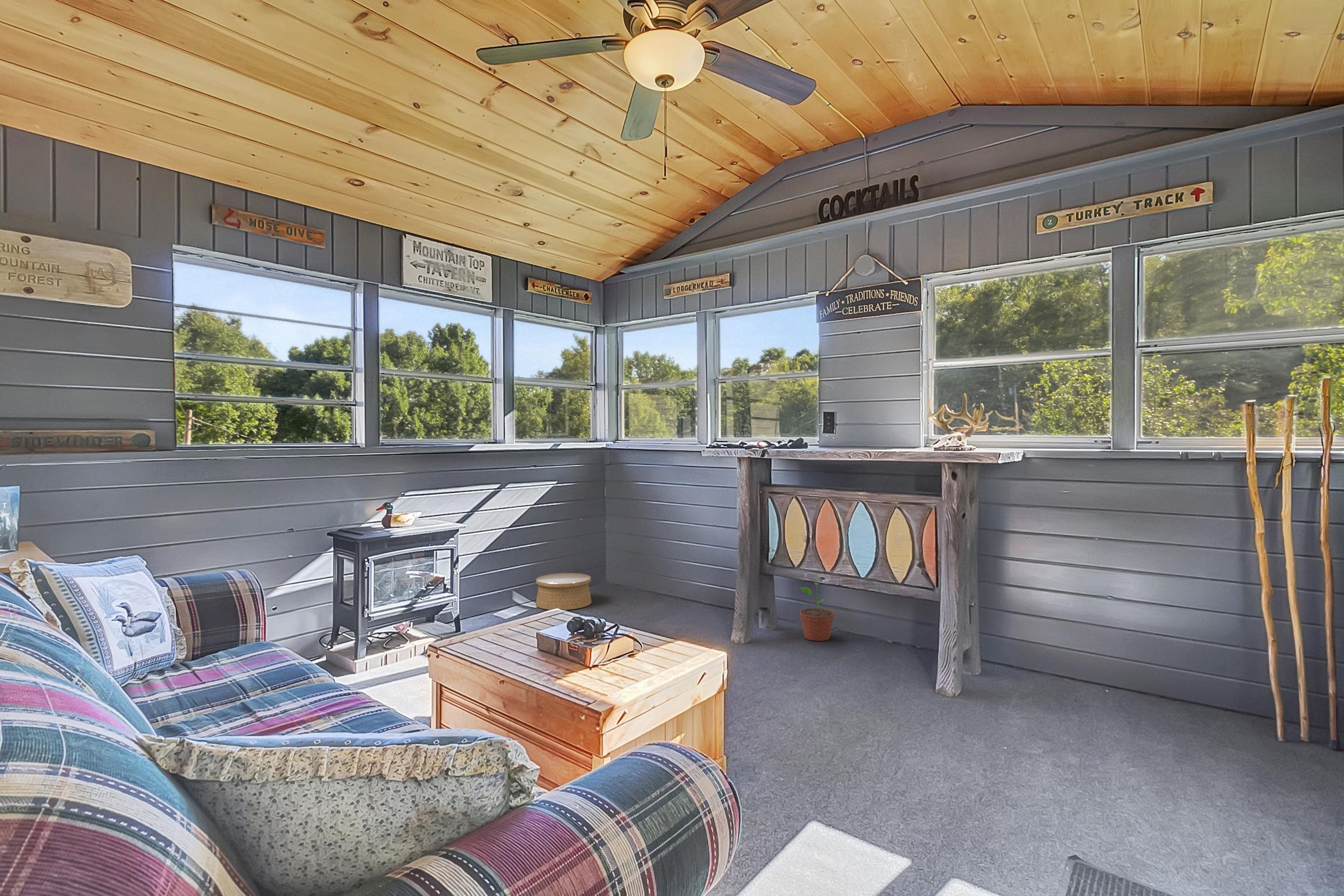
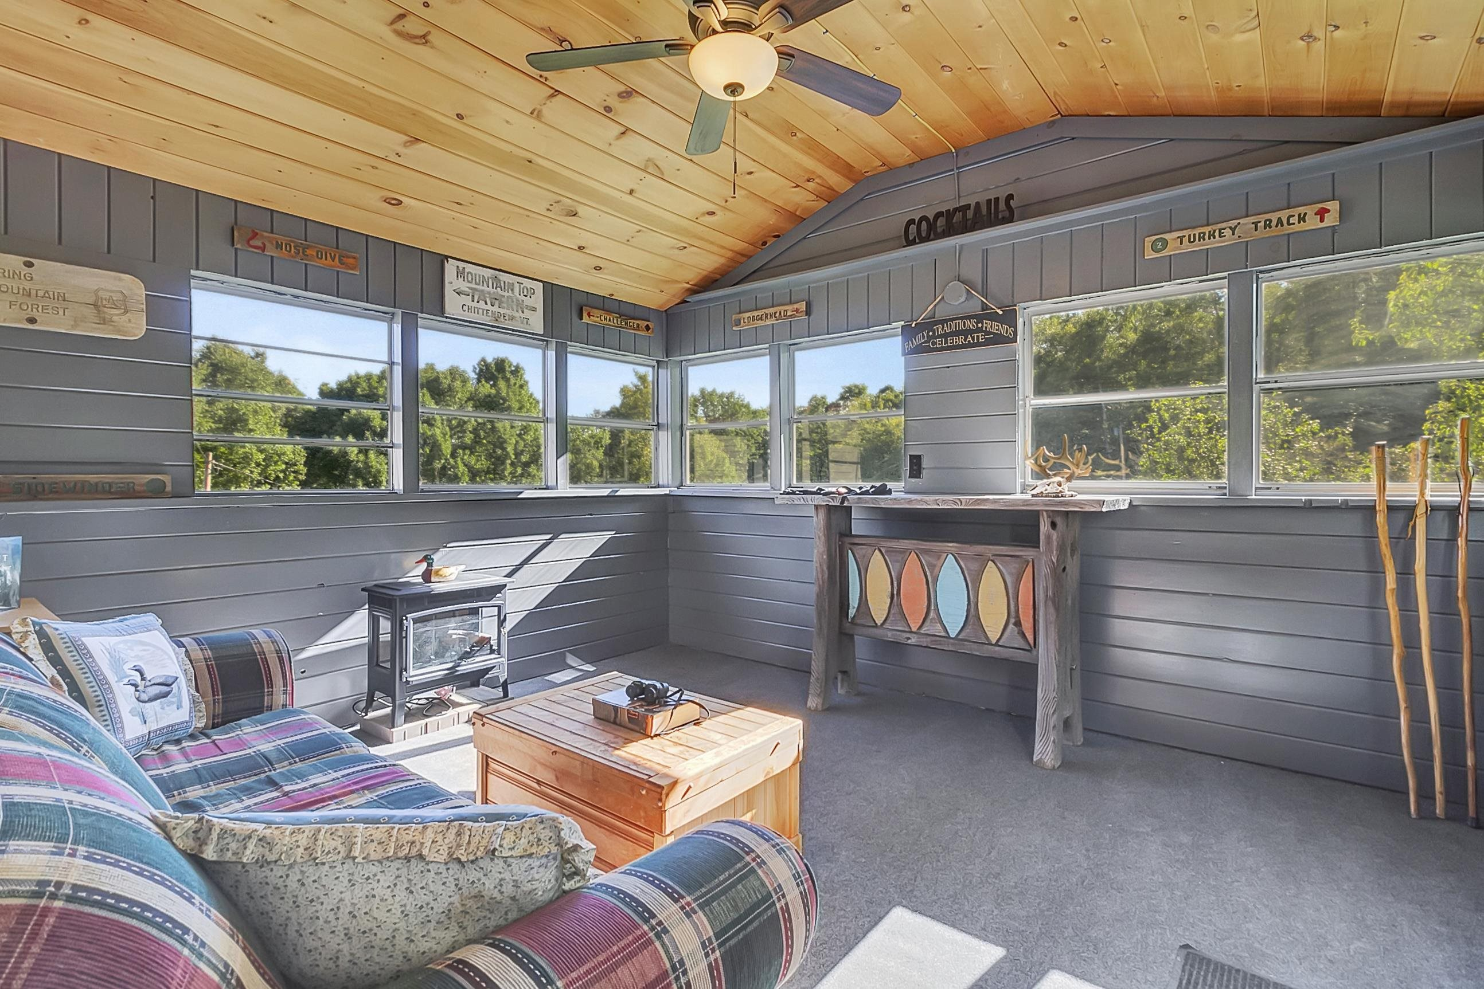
- potted plant [799,582,835,642]
- woven basket [535,573,592,610]
